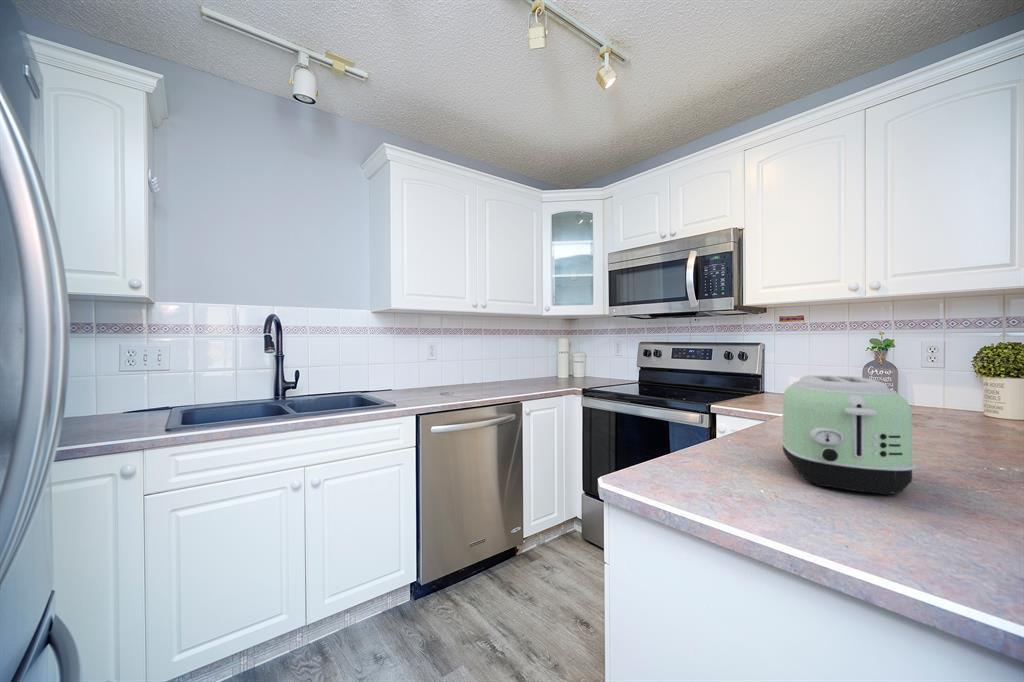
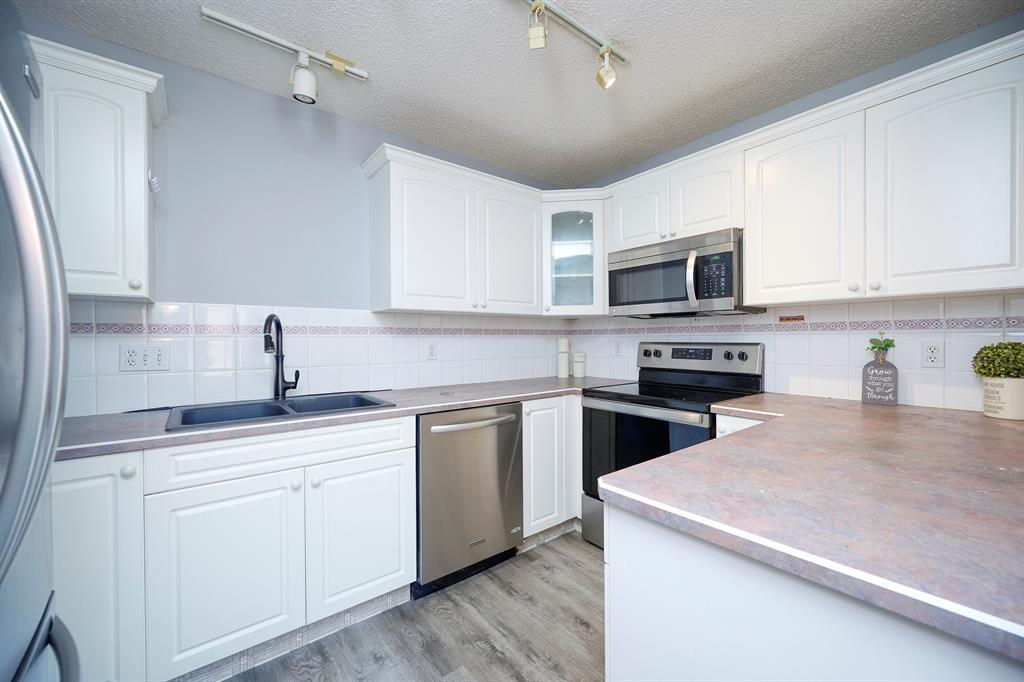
- toaster [780,374,917,496]
